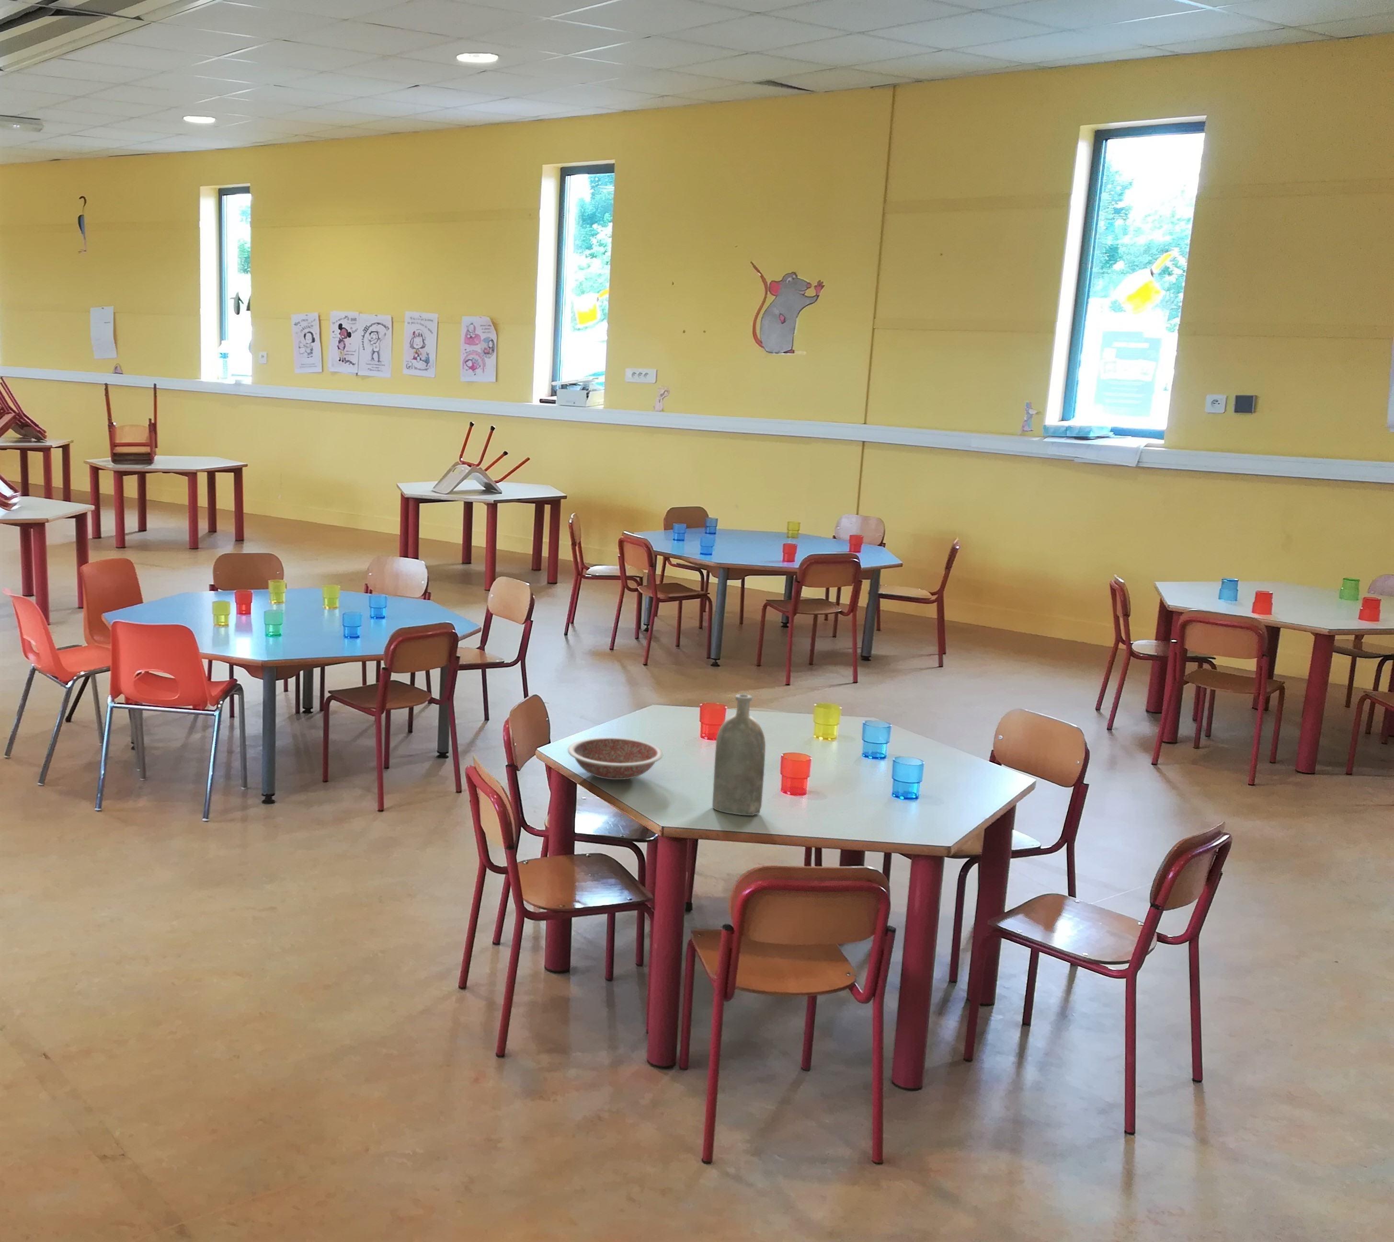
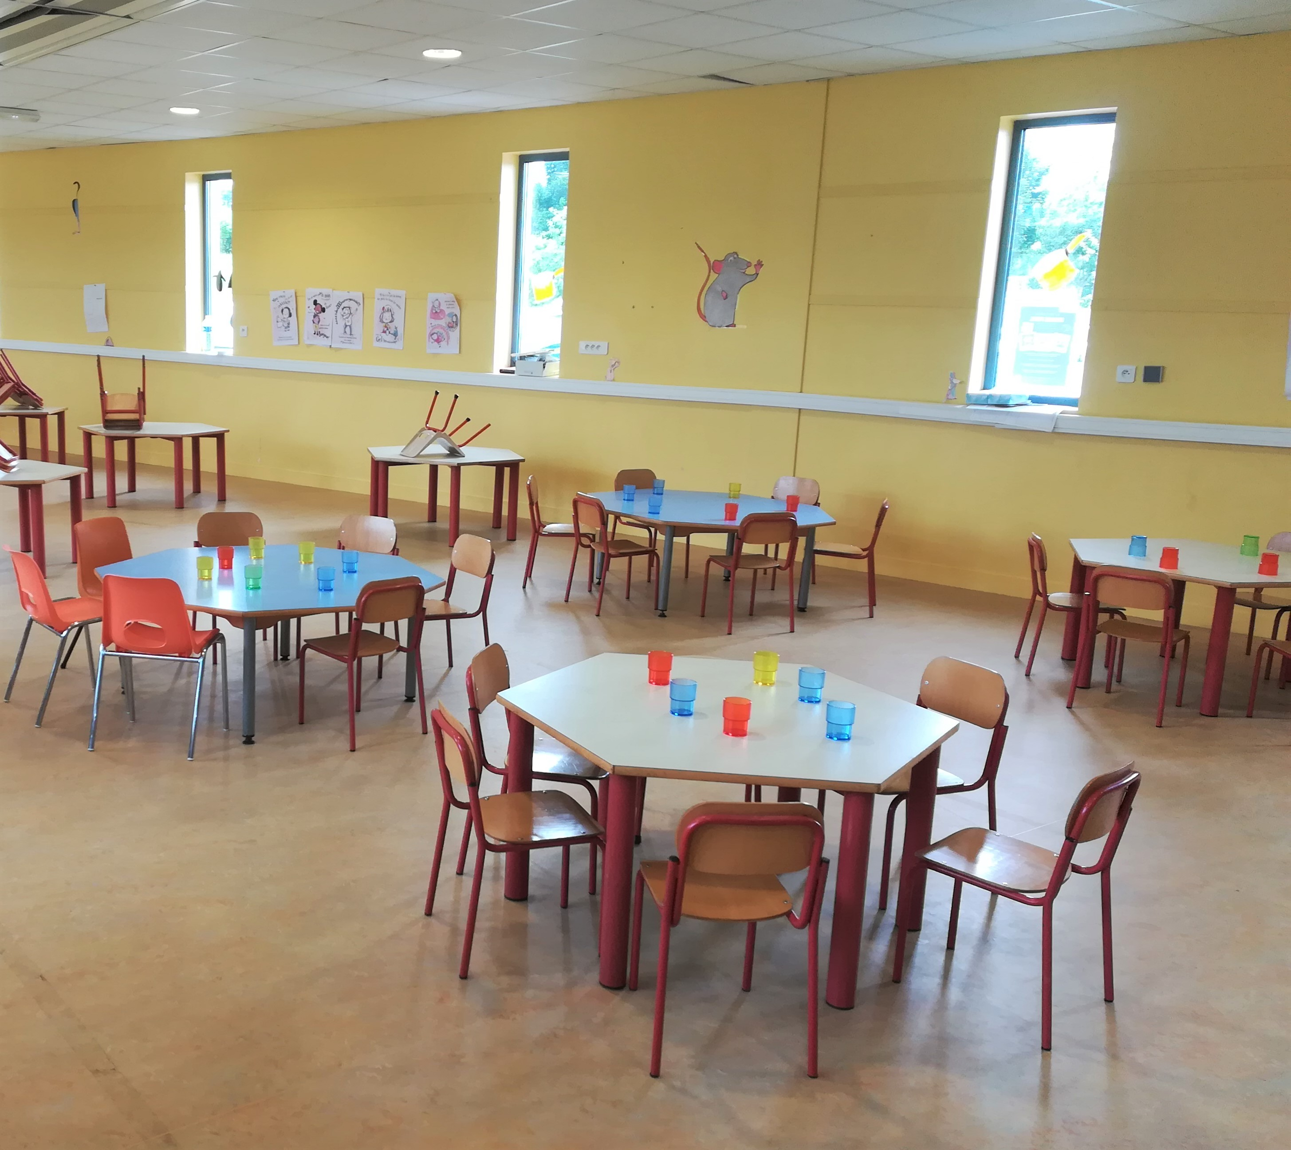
- bowl [567,737,664,780]
- bottle [712,693,766,816]
